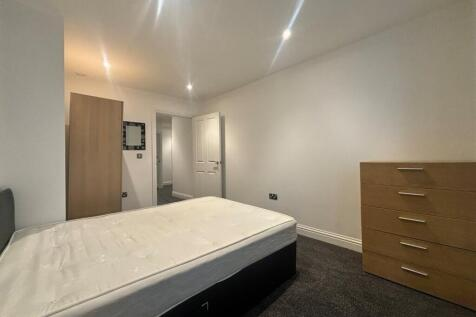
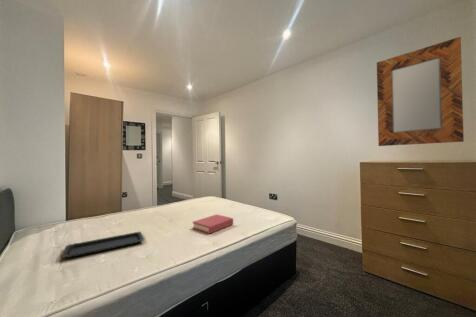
+ serving tray [59,231,145,259]
+ hardback book [192,213,234,235]
+ home mirror [376,36,465,147]
